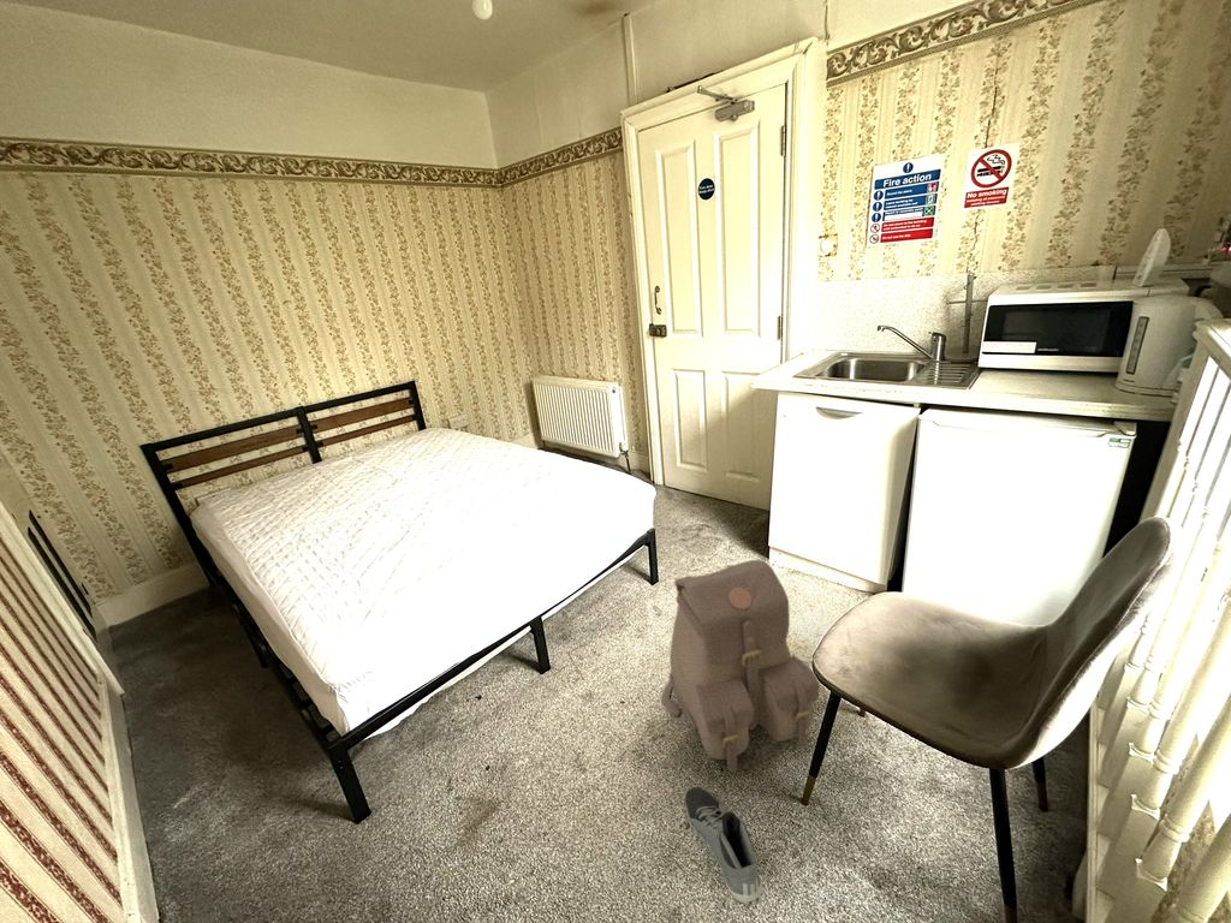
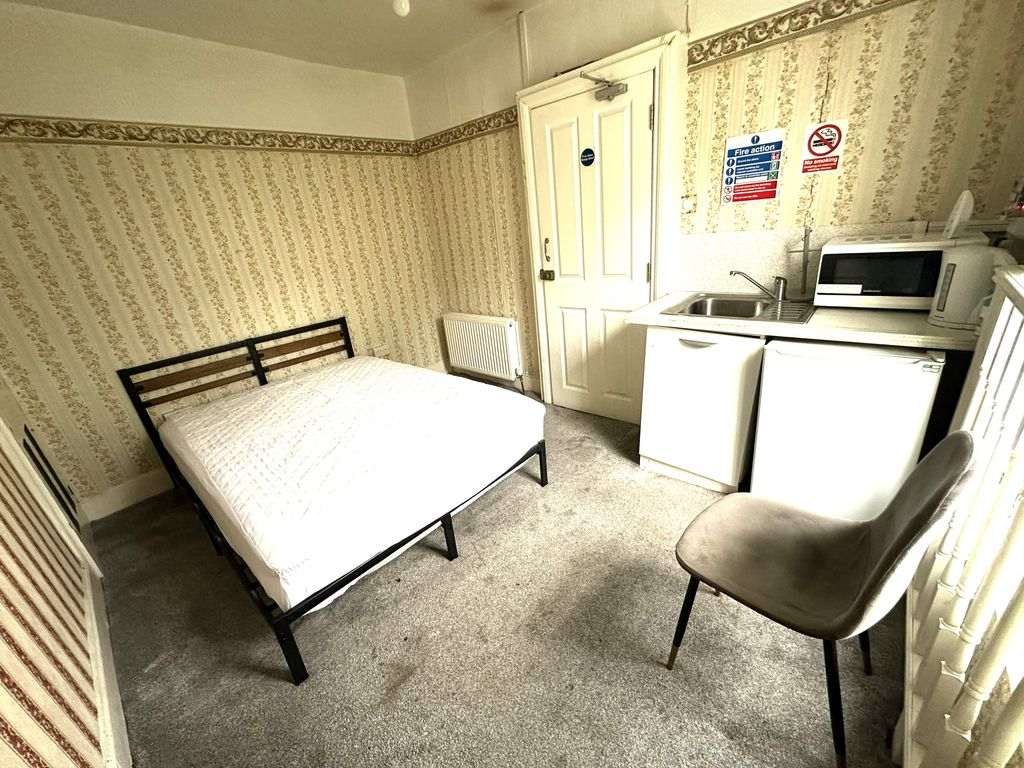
- backpack [660,559,821,774]
- sneaker [684,786,763,906]
